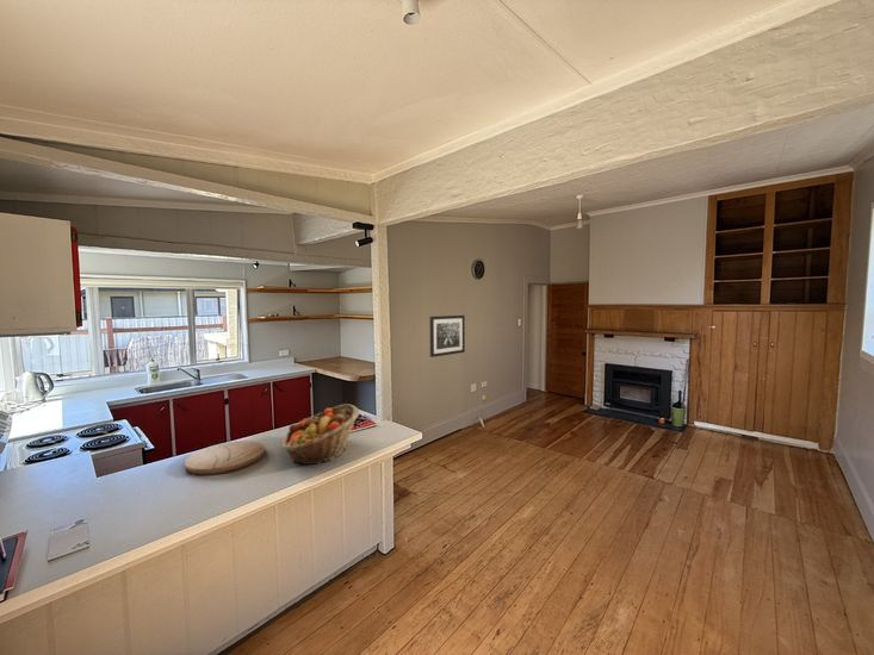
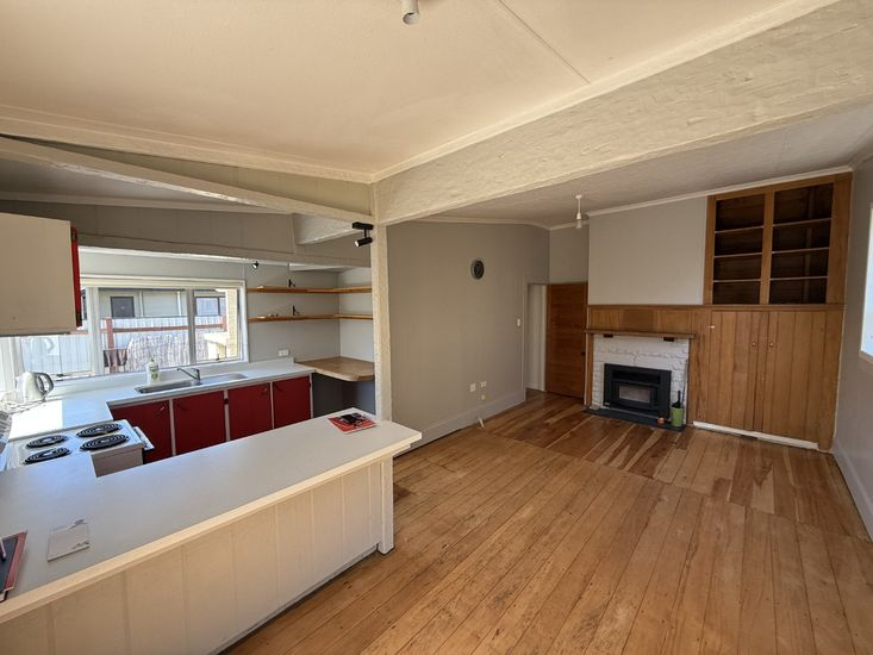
- wall art [428,314,466,358]
- cutting board [184,439,266,476]
- fruit basket [280,403,360,466]
